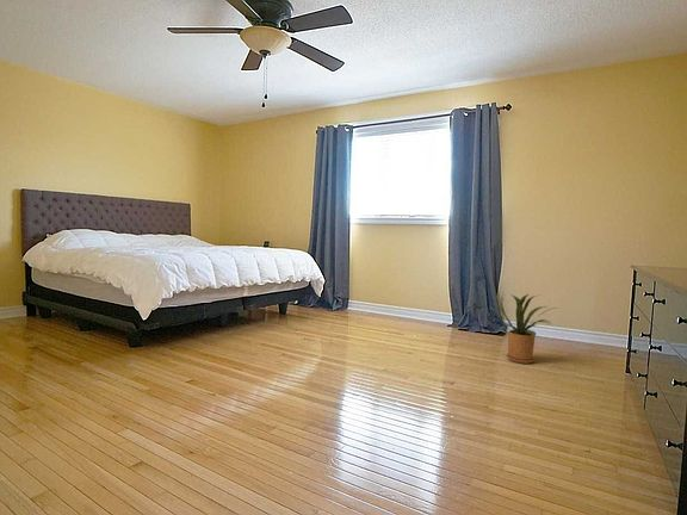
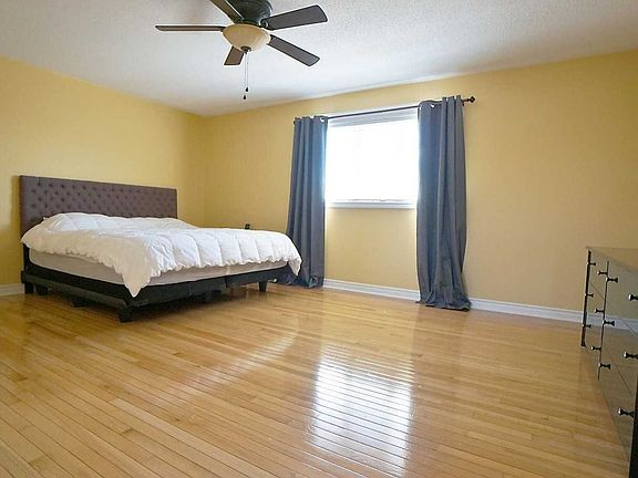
- house plant [500,293,557,365]
